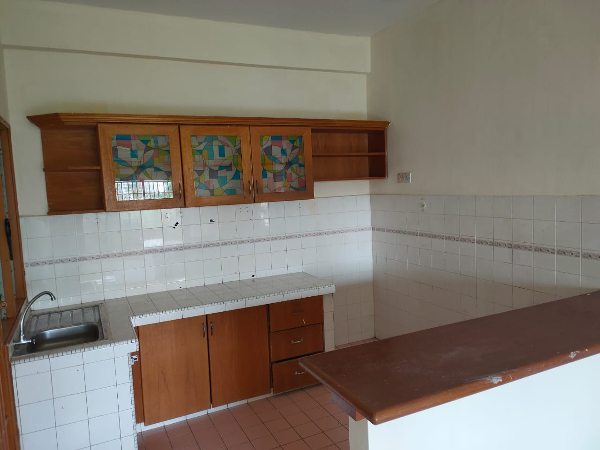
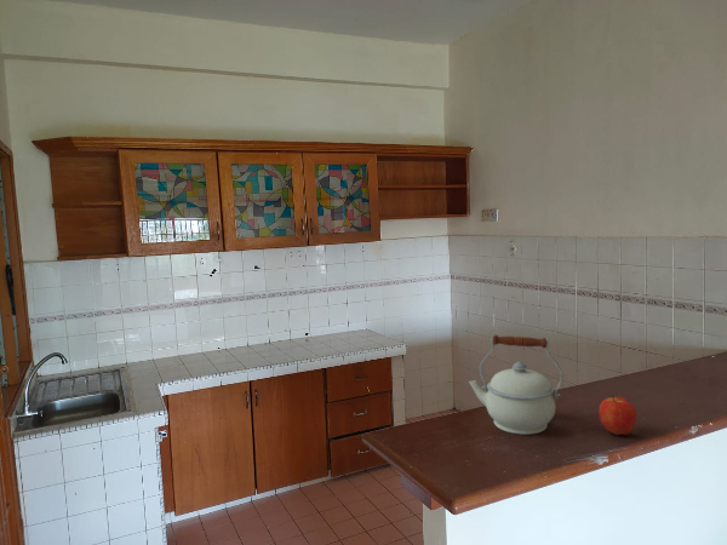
+ apple [597,395,637,436]
+ kettle [468,334,563,436]
